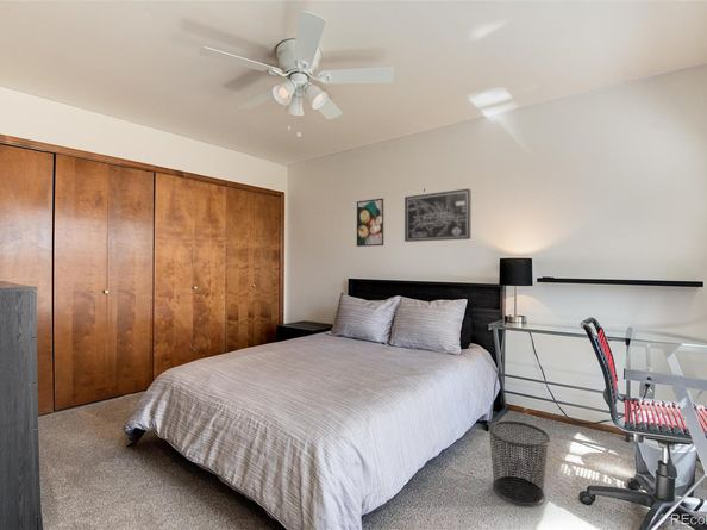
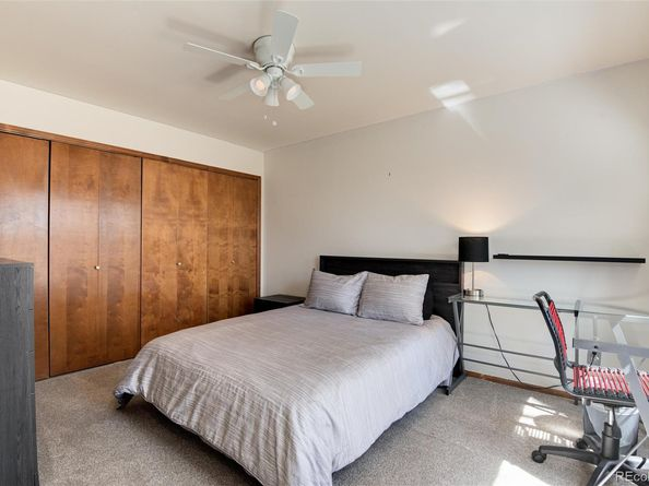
- wall art [403,187,473,243]
- waste bin [488,419,551,507]
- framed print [356,198,386,248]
